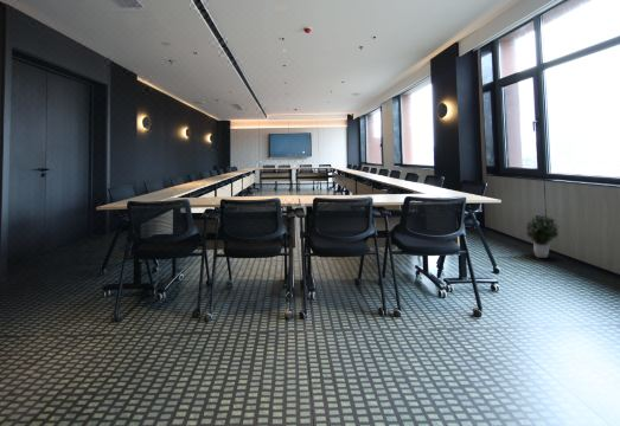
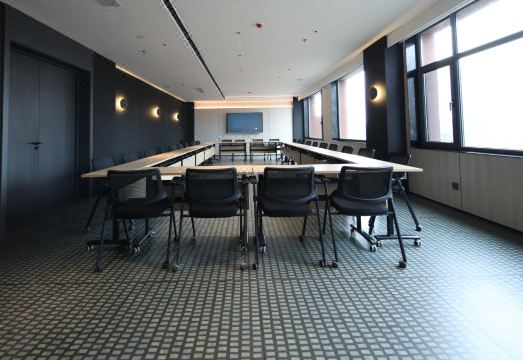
- potted plant [524,214,560,259]
